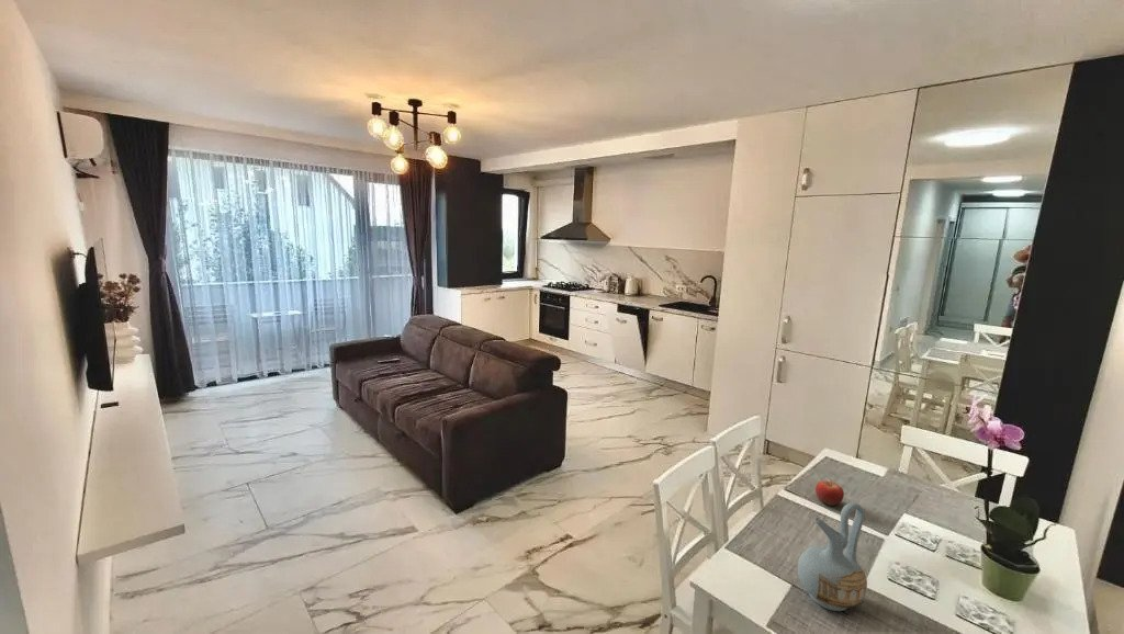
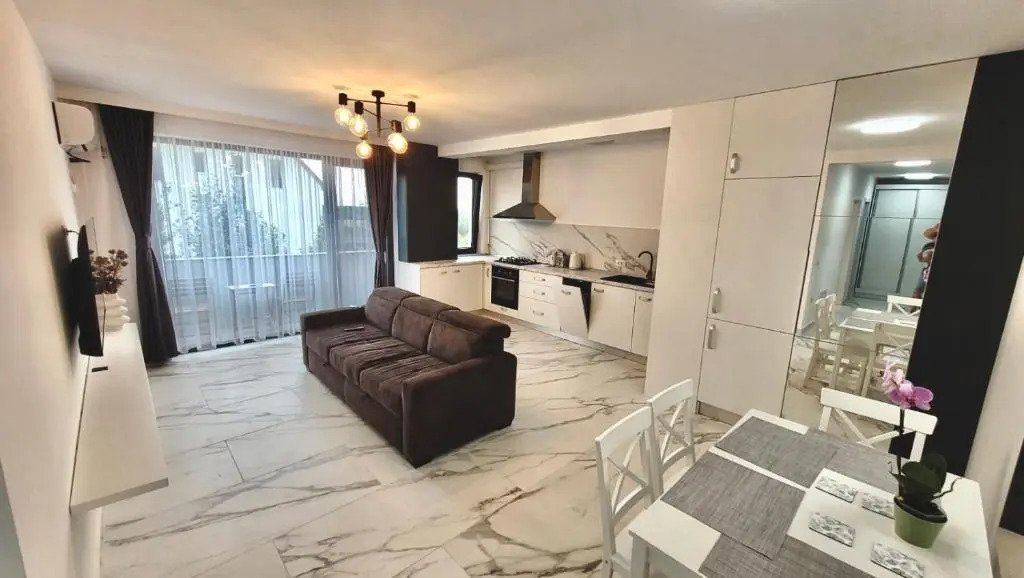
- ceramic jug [797,501,868,612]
- fruit [814,478,845,507]
